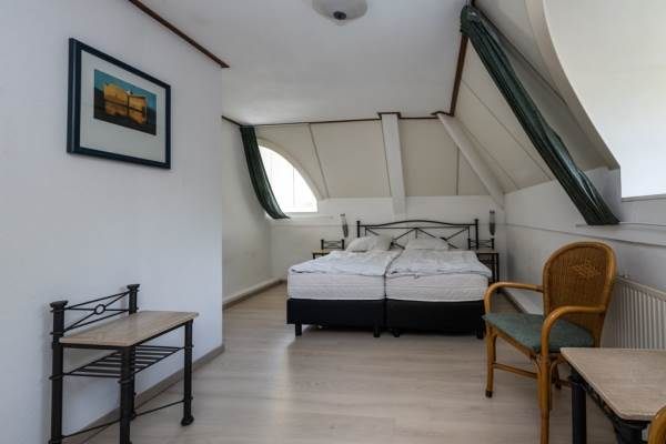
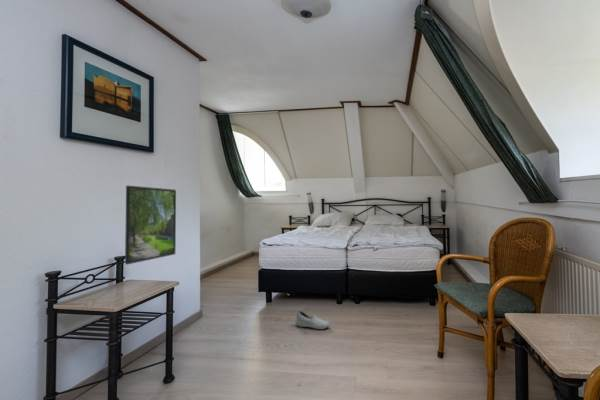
+ shoe [295,310,331,330]
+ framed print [124,185,177,265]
